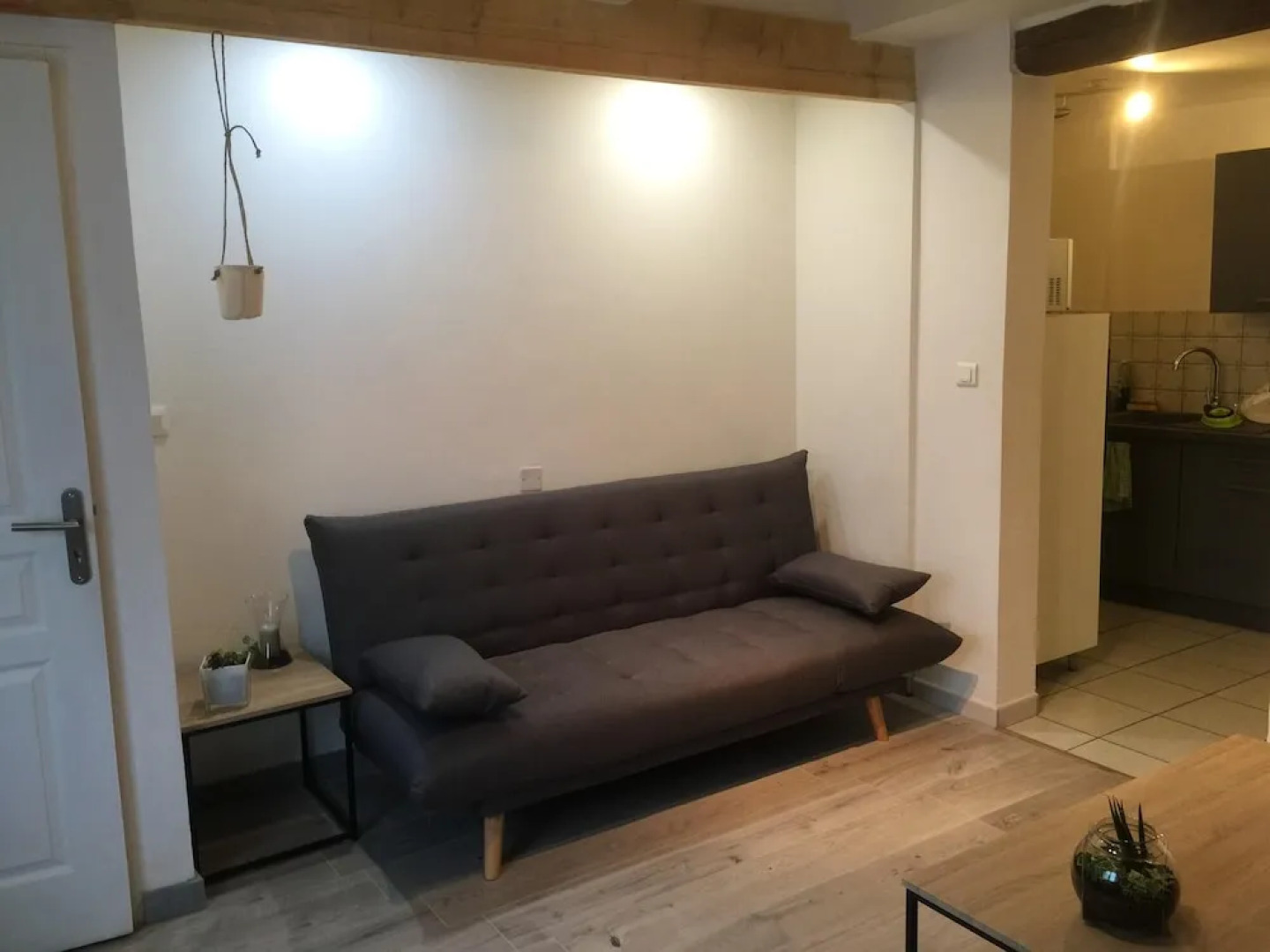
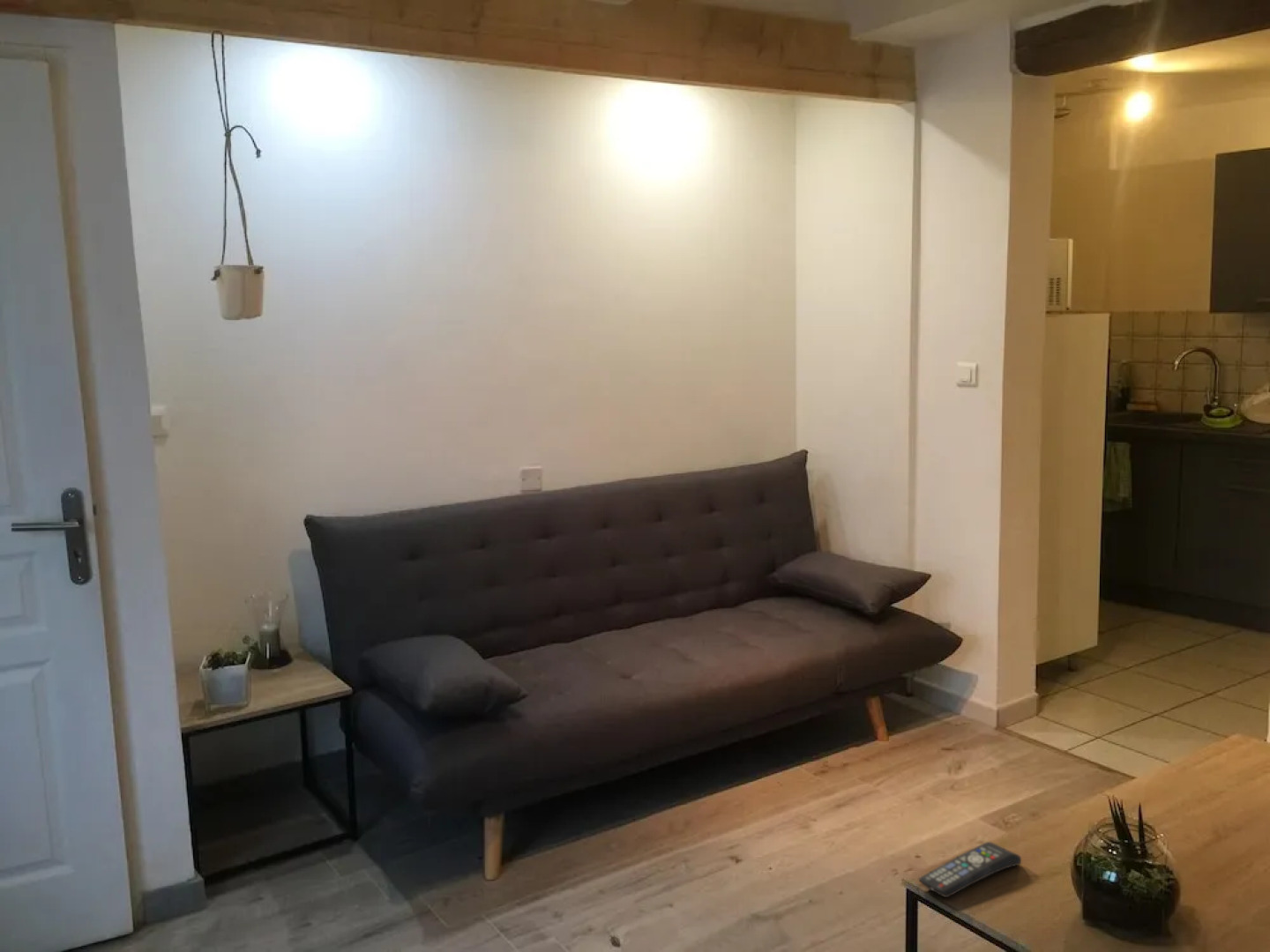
+ remote control [917,841,1022,898]
